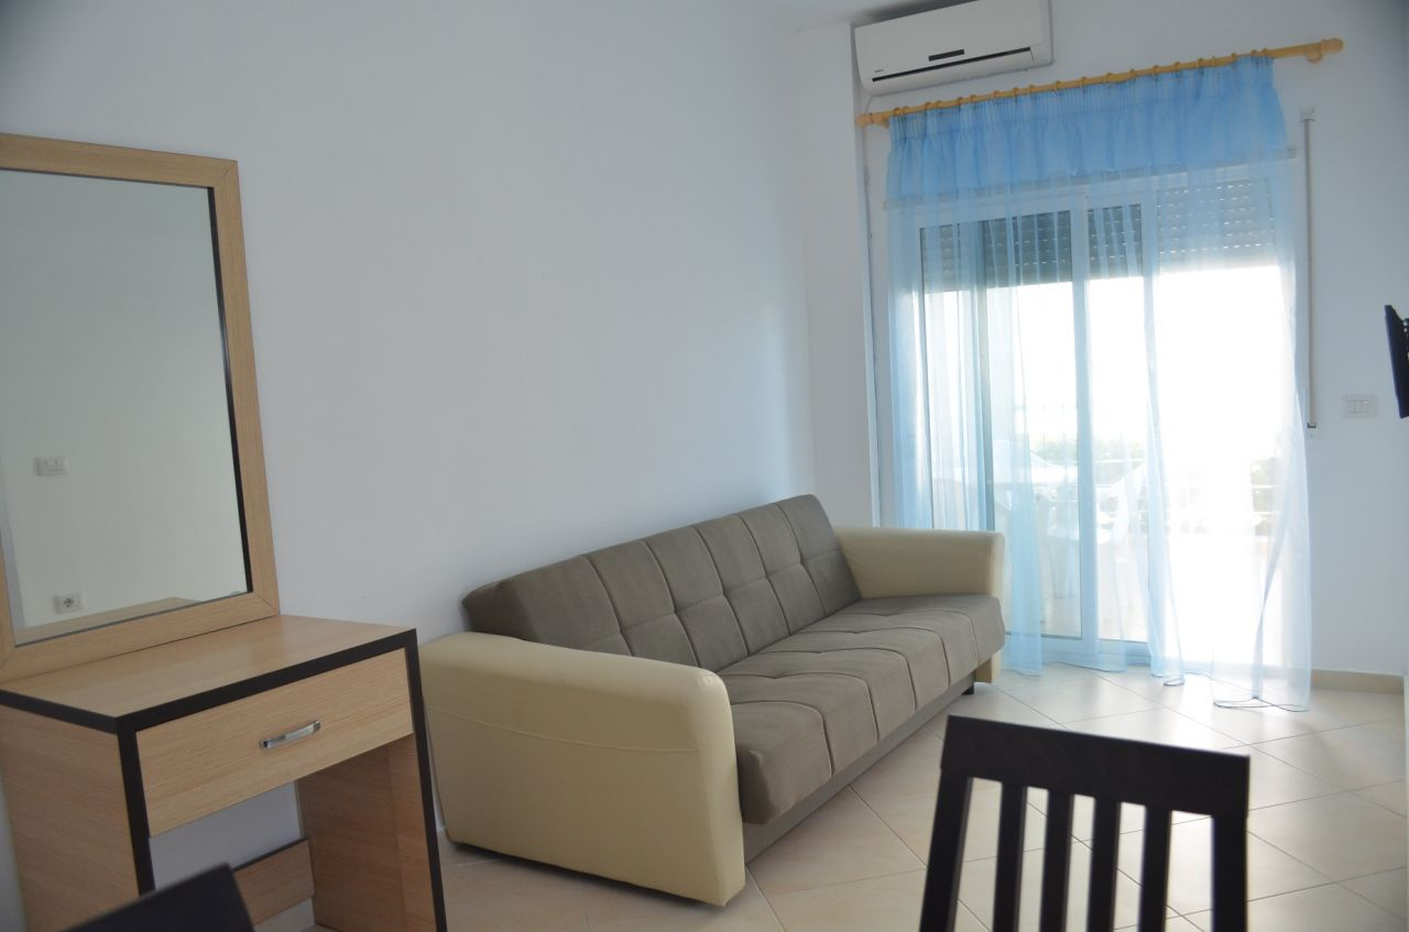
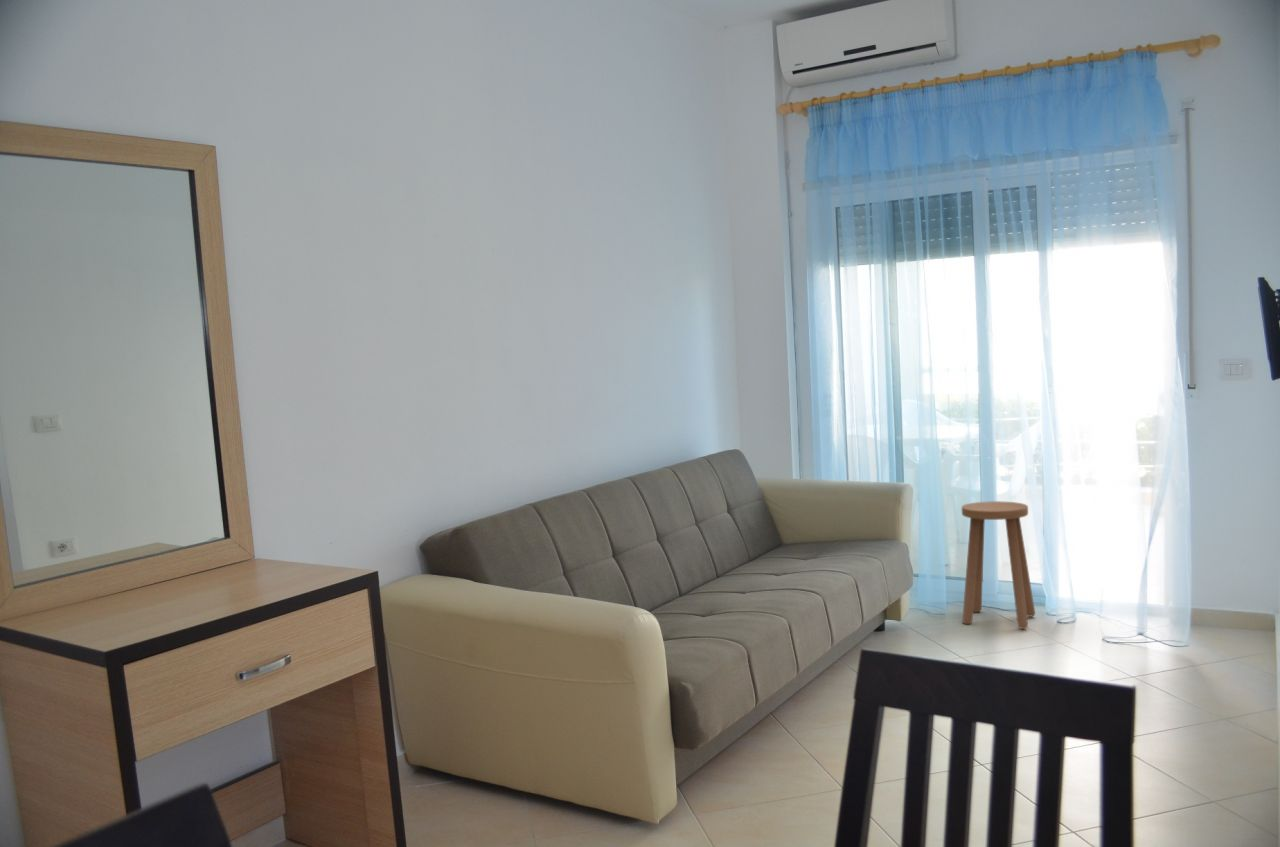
+ stool [961,500,1036,630]
